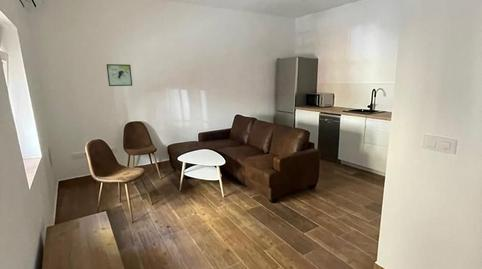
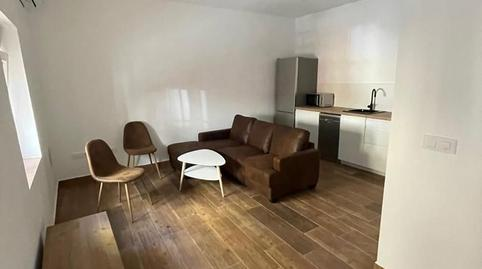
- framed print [105,63,133,87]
